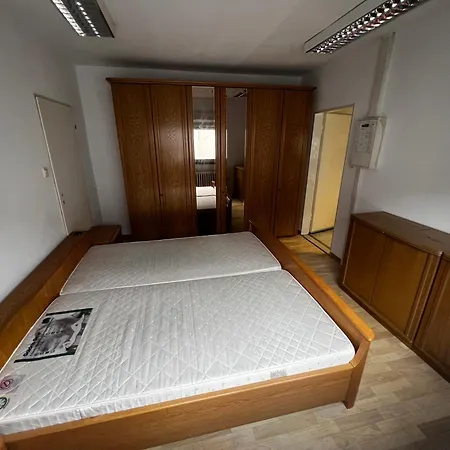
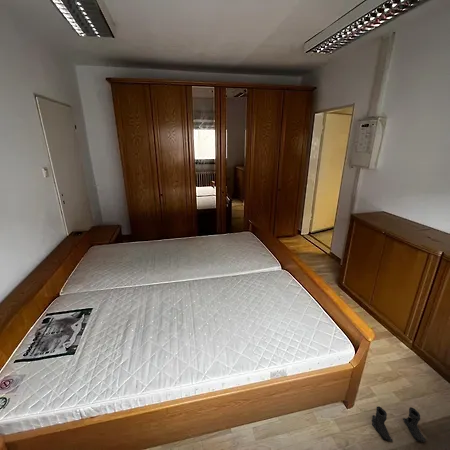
+ boots [371,405,427,443]
